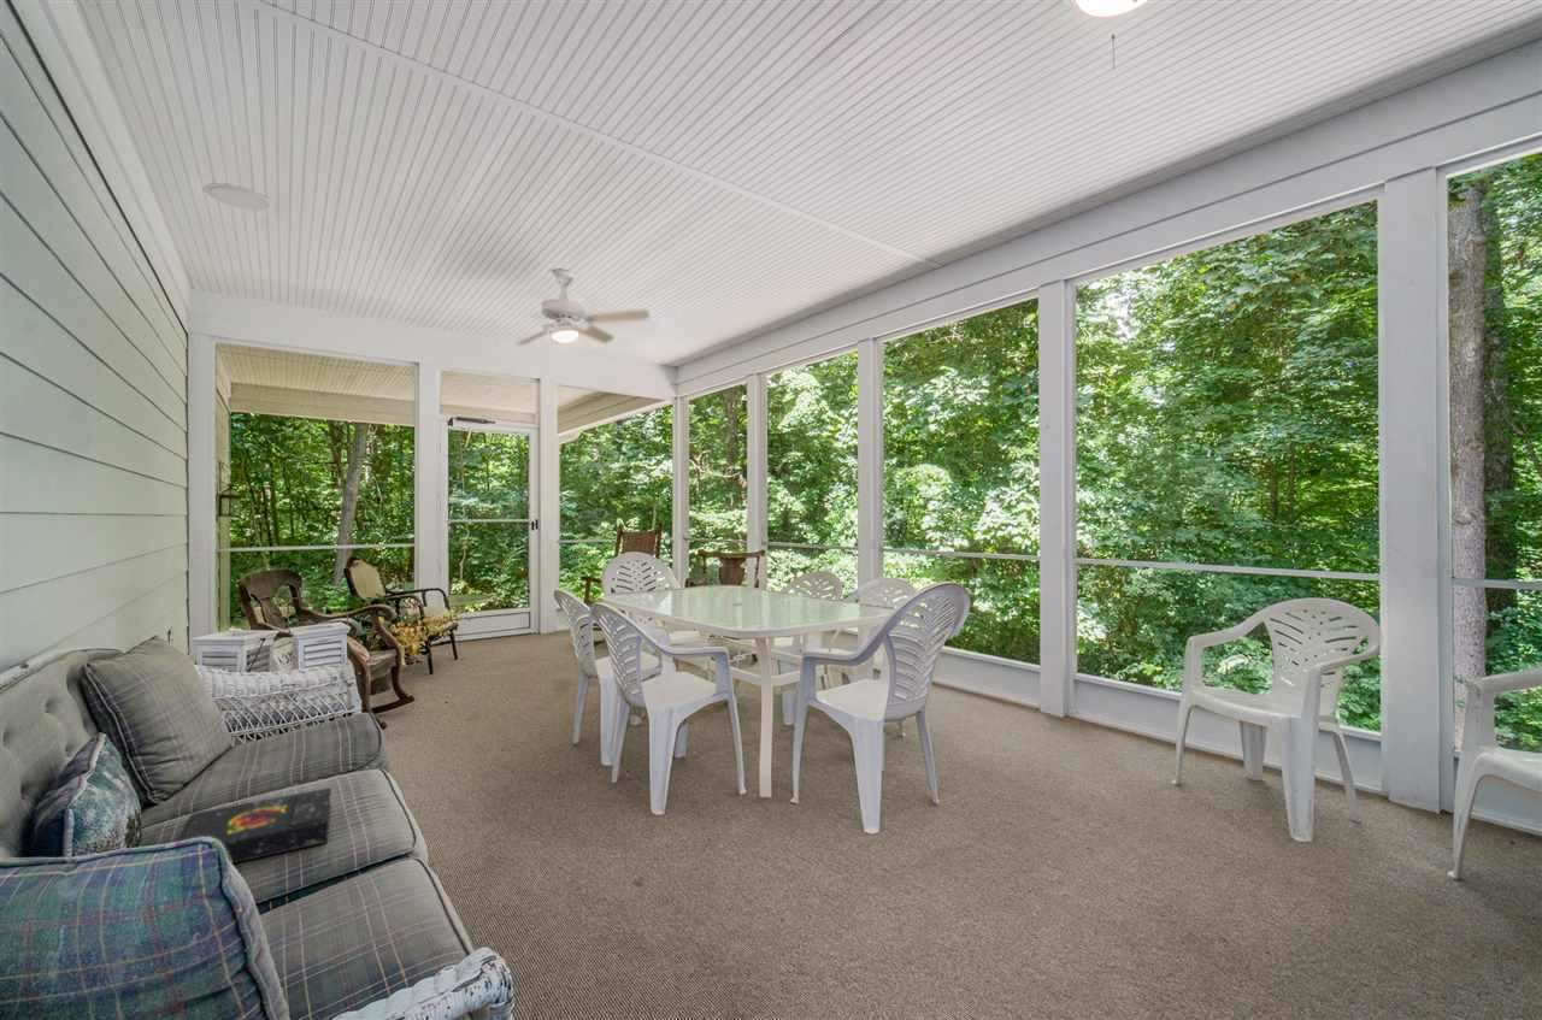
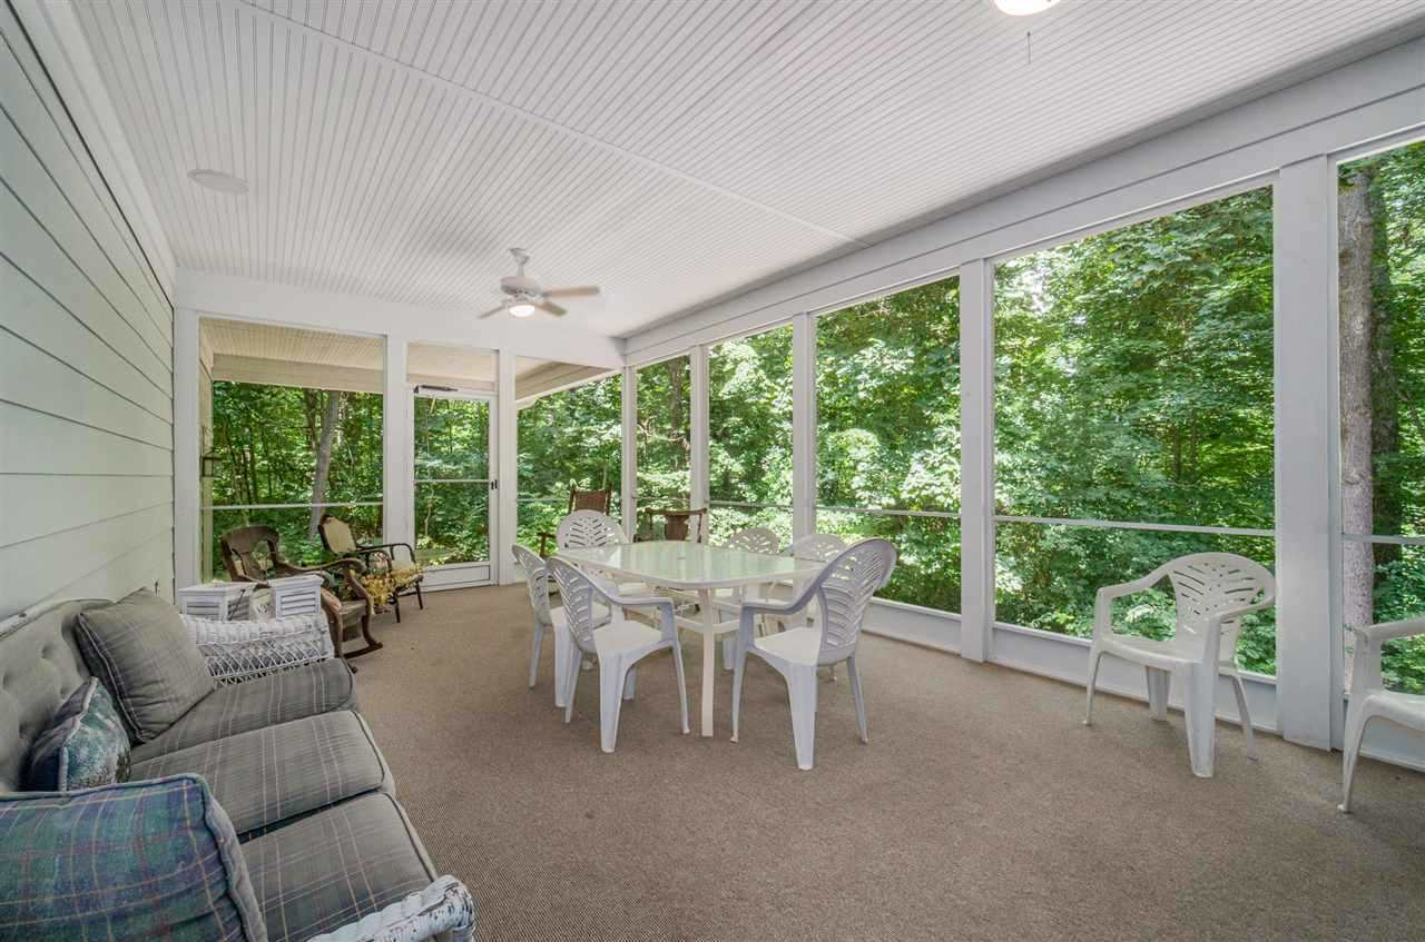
- book [175,786,332,865]
